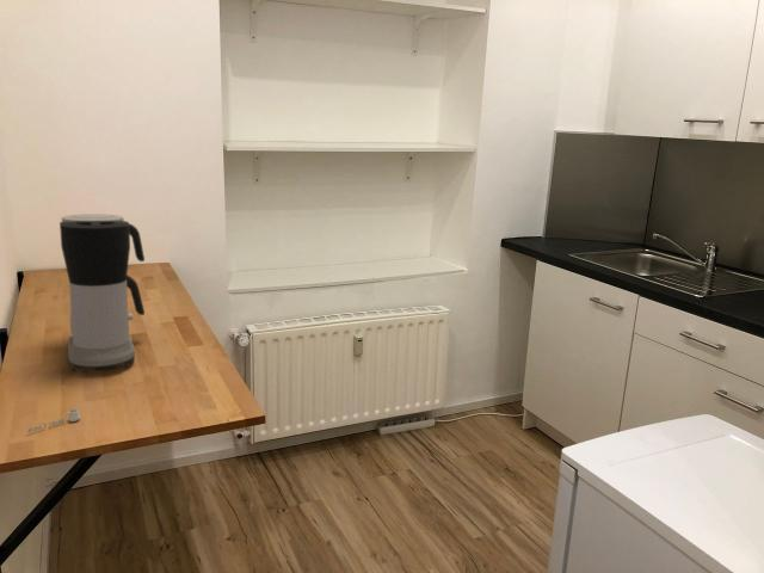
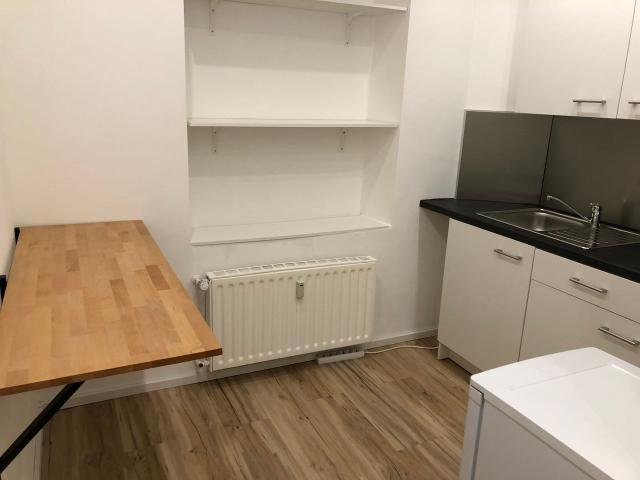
- coffee maker [58,212,146,372]
- cup [26,408,81,435]
